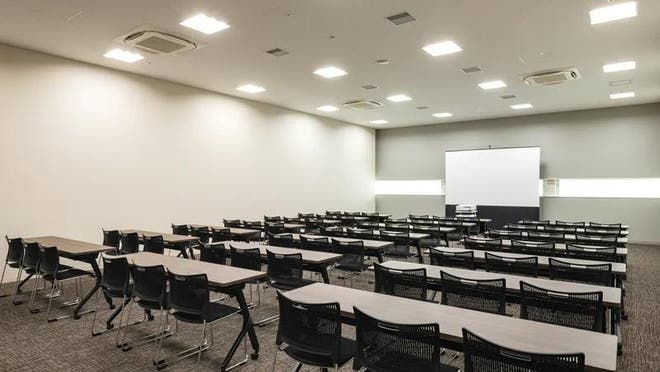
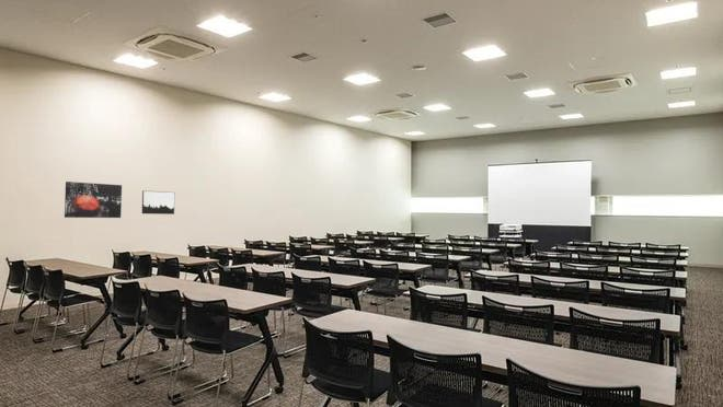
+ wall art [64,181,123,219]
+ wall art [141,189,176,216]
